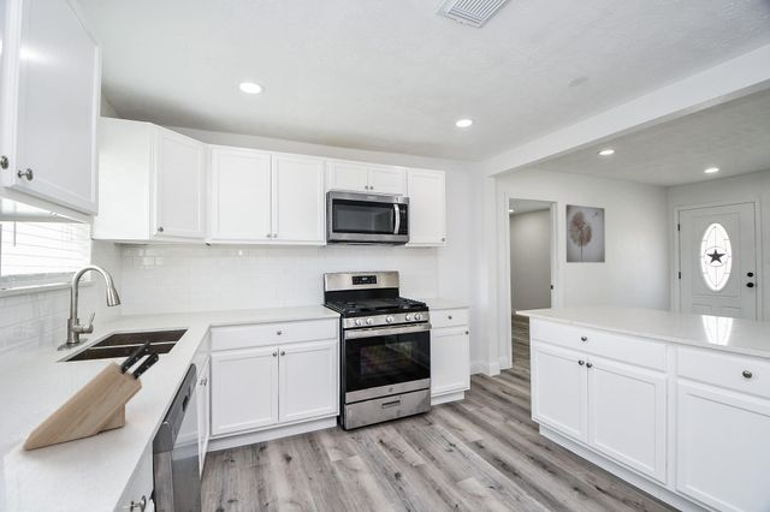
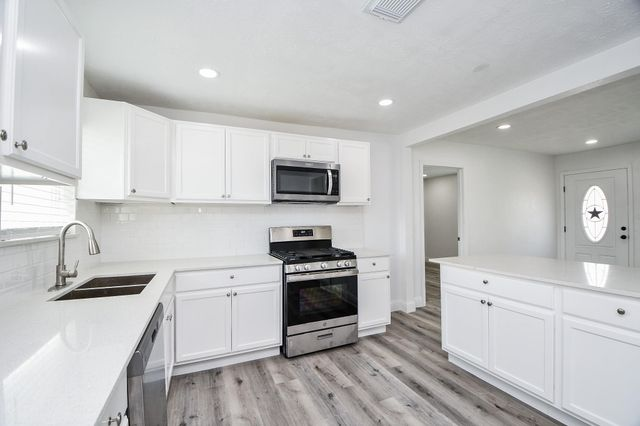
- wall art [564,203,606,263]
- knife block [22,339,160,451]
